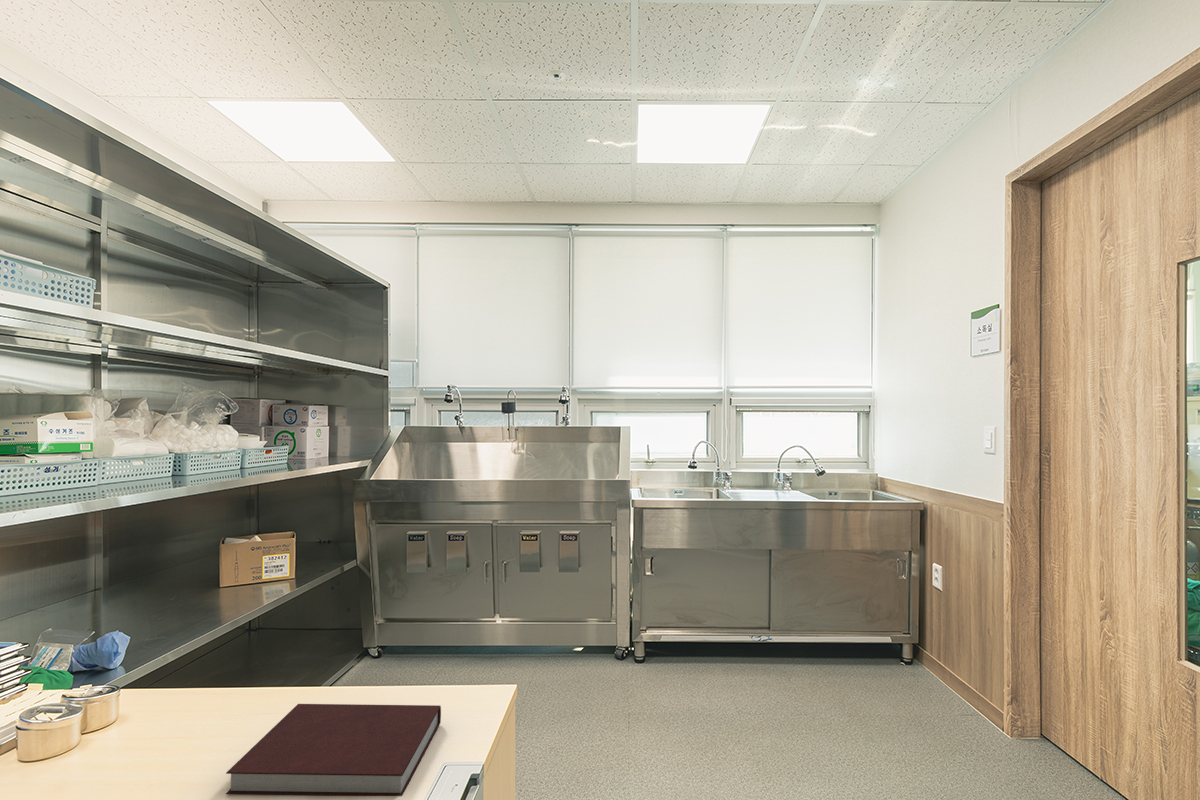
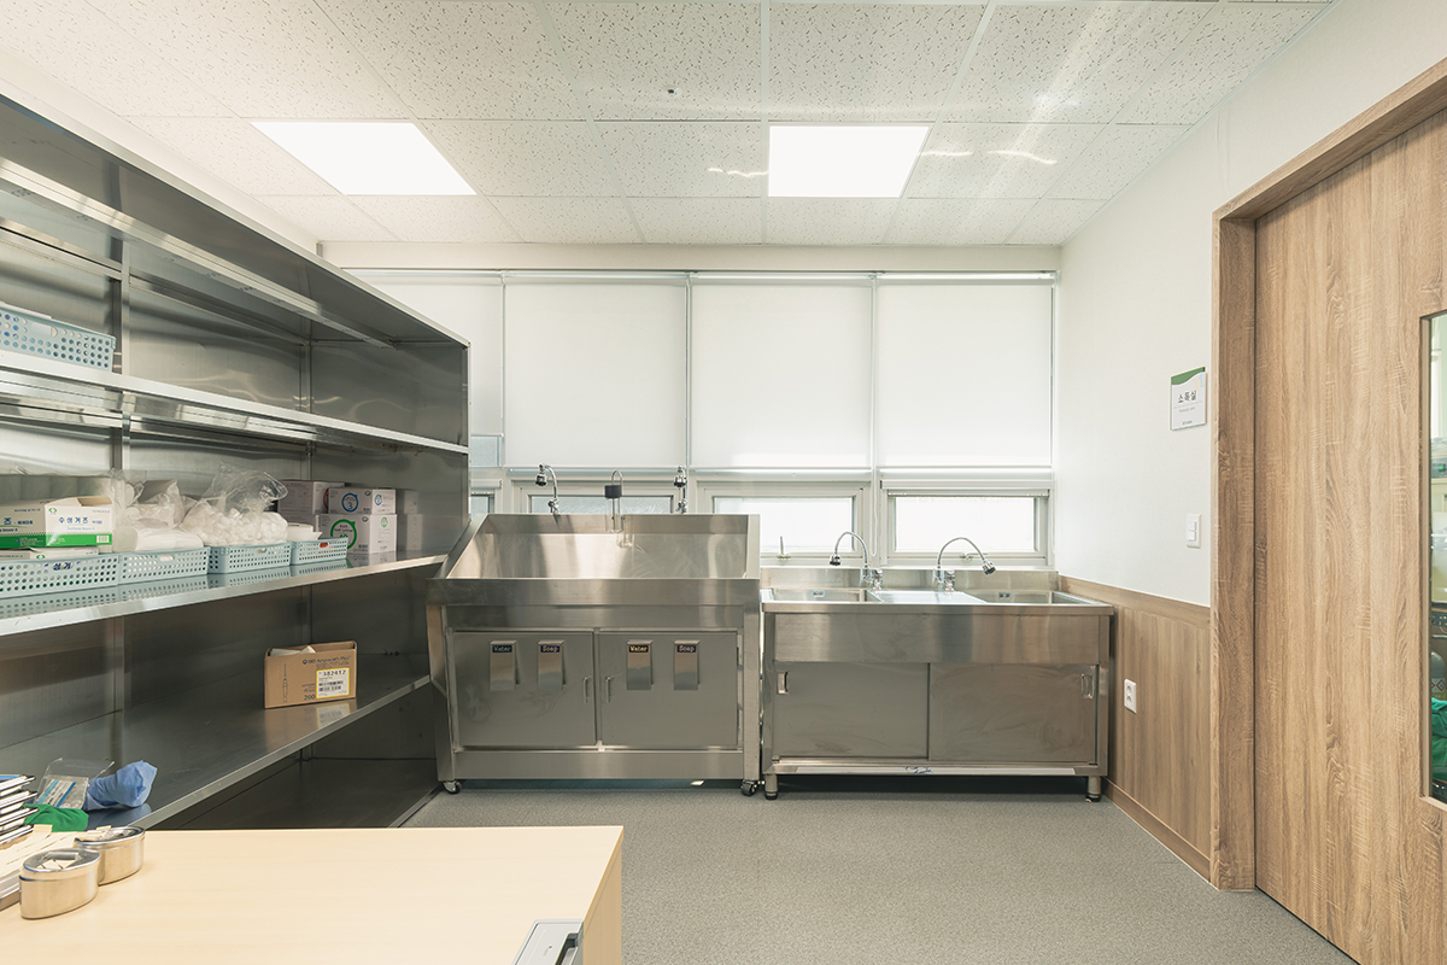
- notebook [225,703,442,797]
